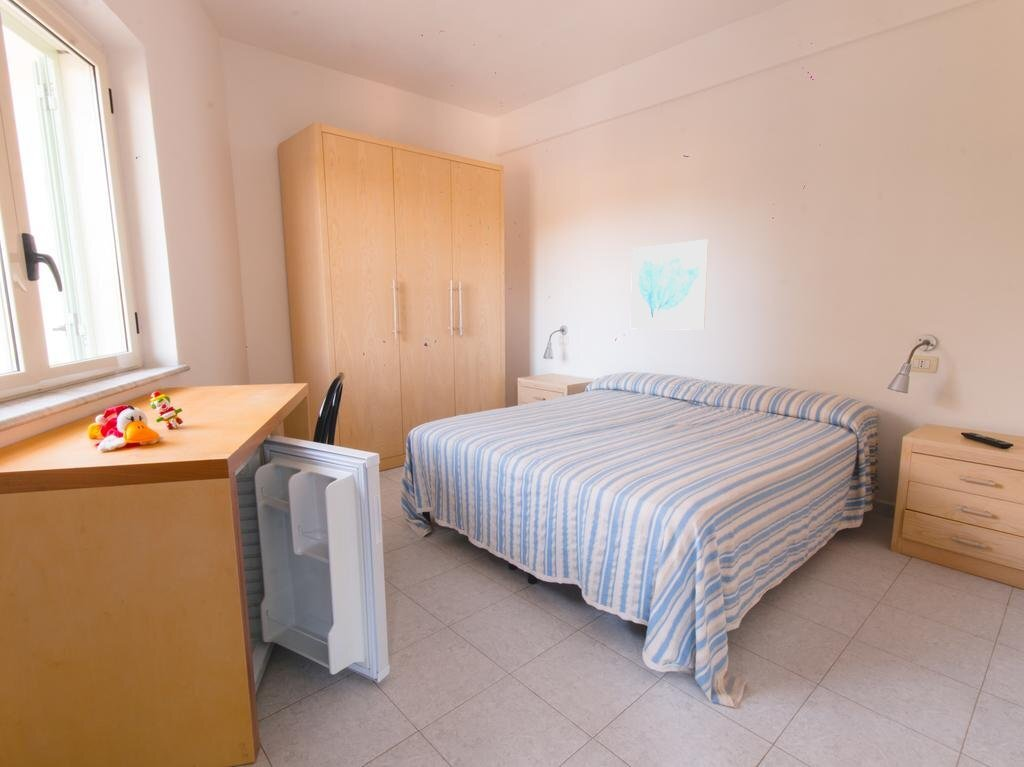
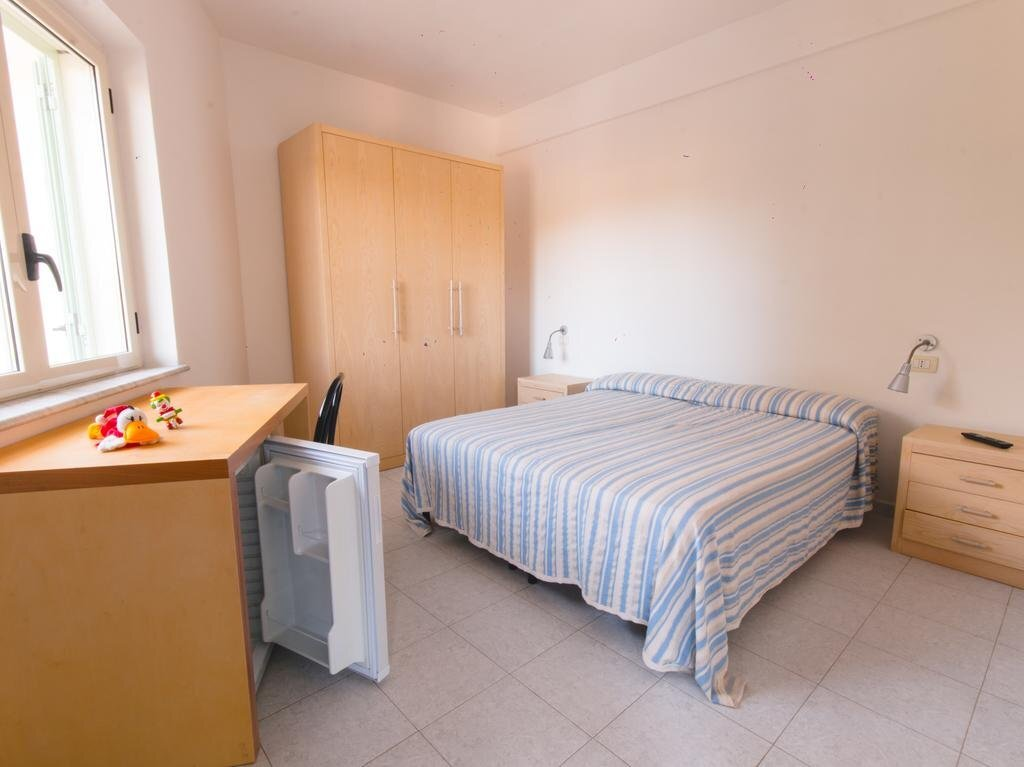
- wall art [630,238,709,331]
